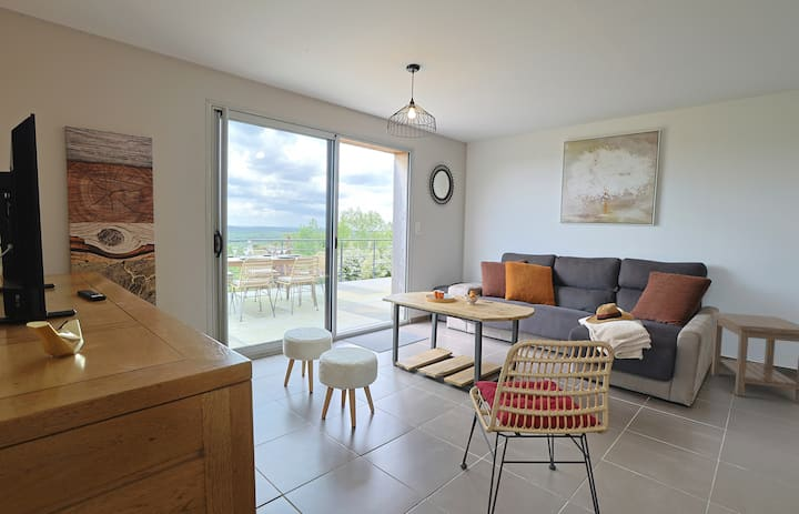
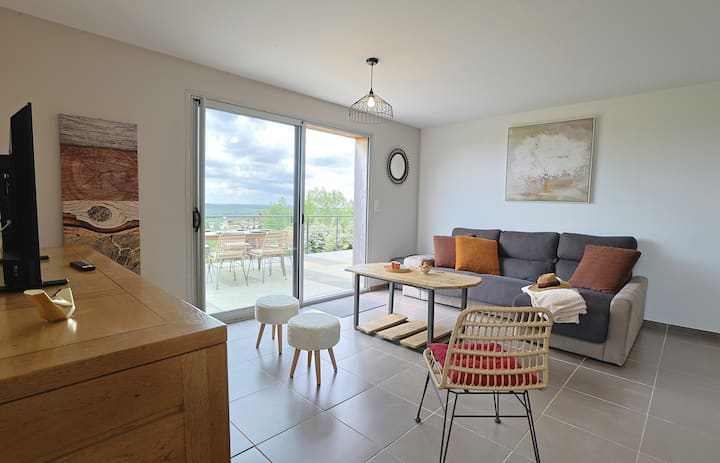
- side table [710,311,799,404]
